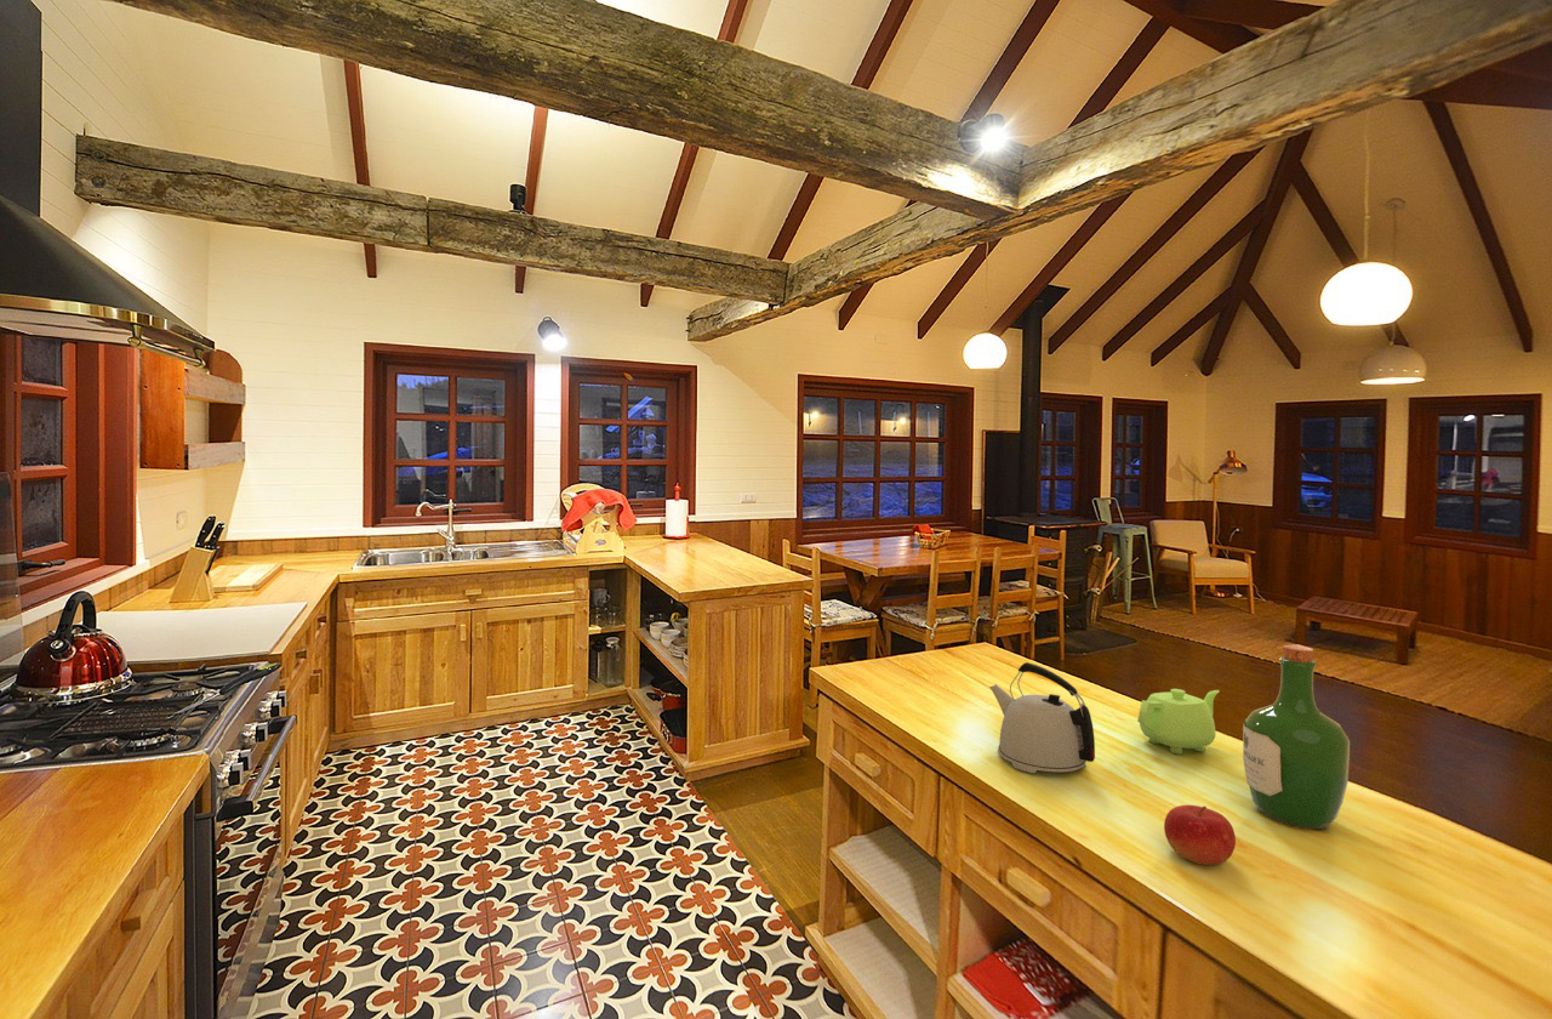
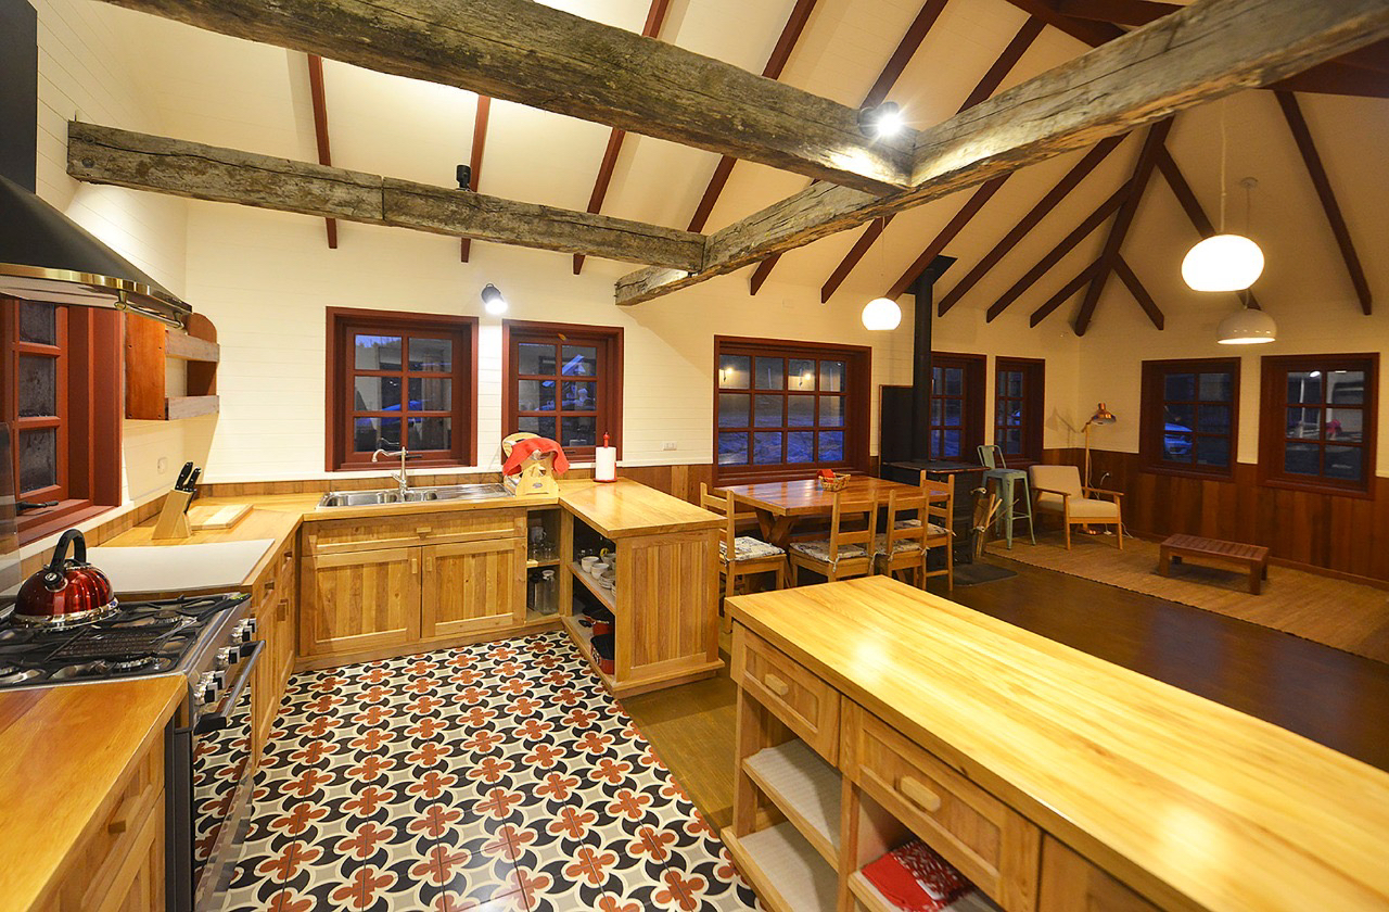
- fruit [1163,804,1237,866]
- teapot [1136,688,1221,755]
- wine bottle [1242,643,1351,830]
- kettle [988,661,1096,774]
